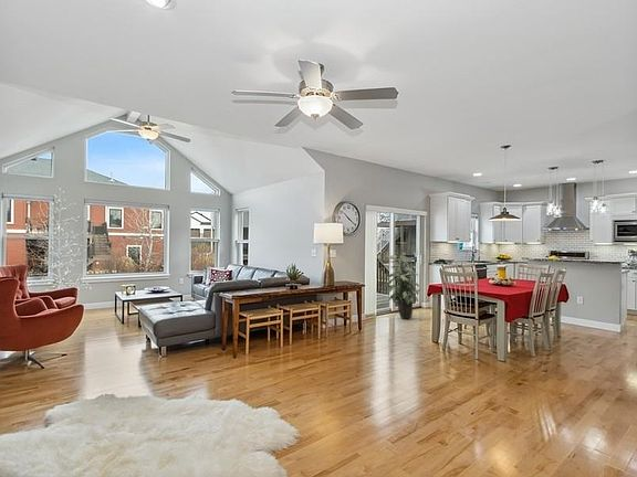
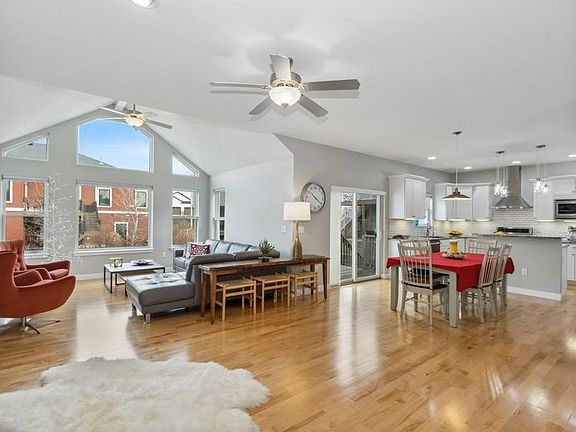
- indoor plant [385,252,421,320]
